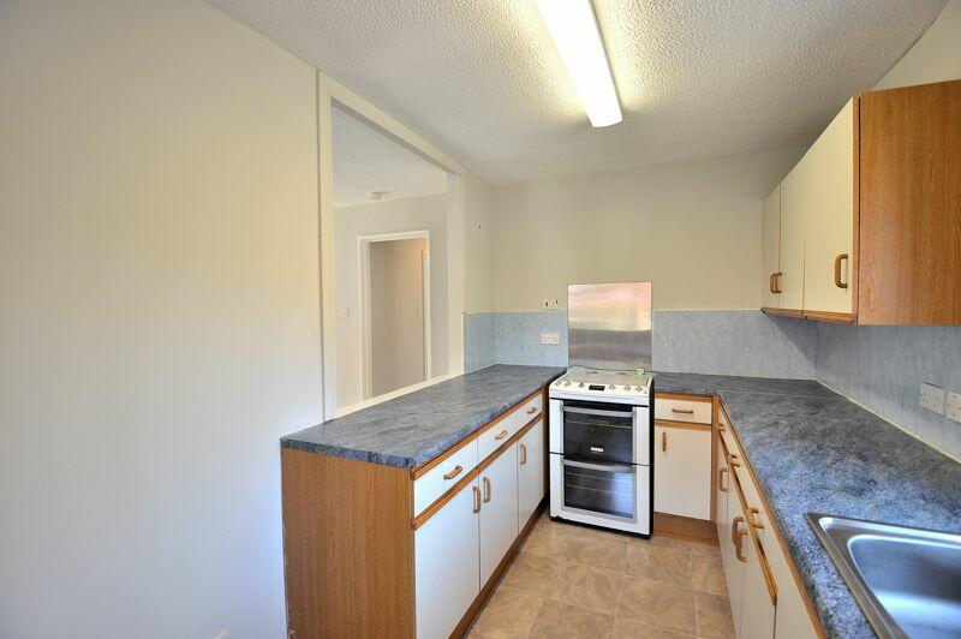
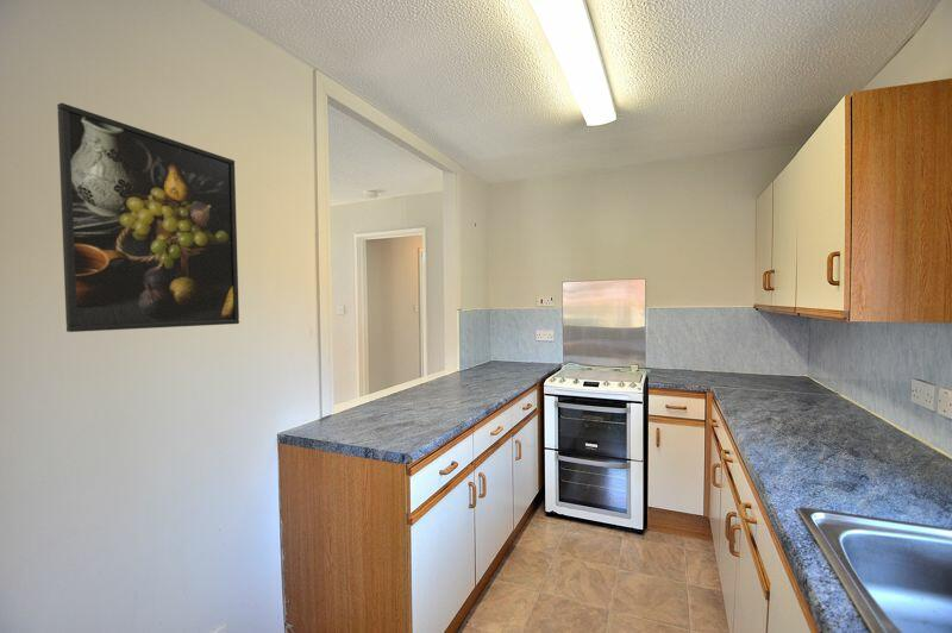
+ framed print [56,102,240,333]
